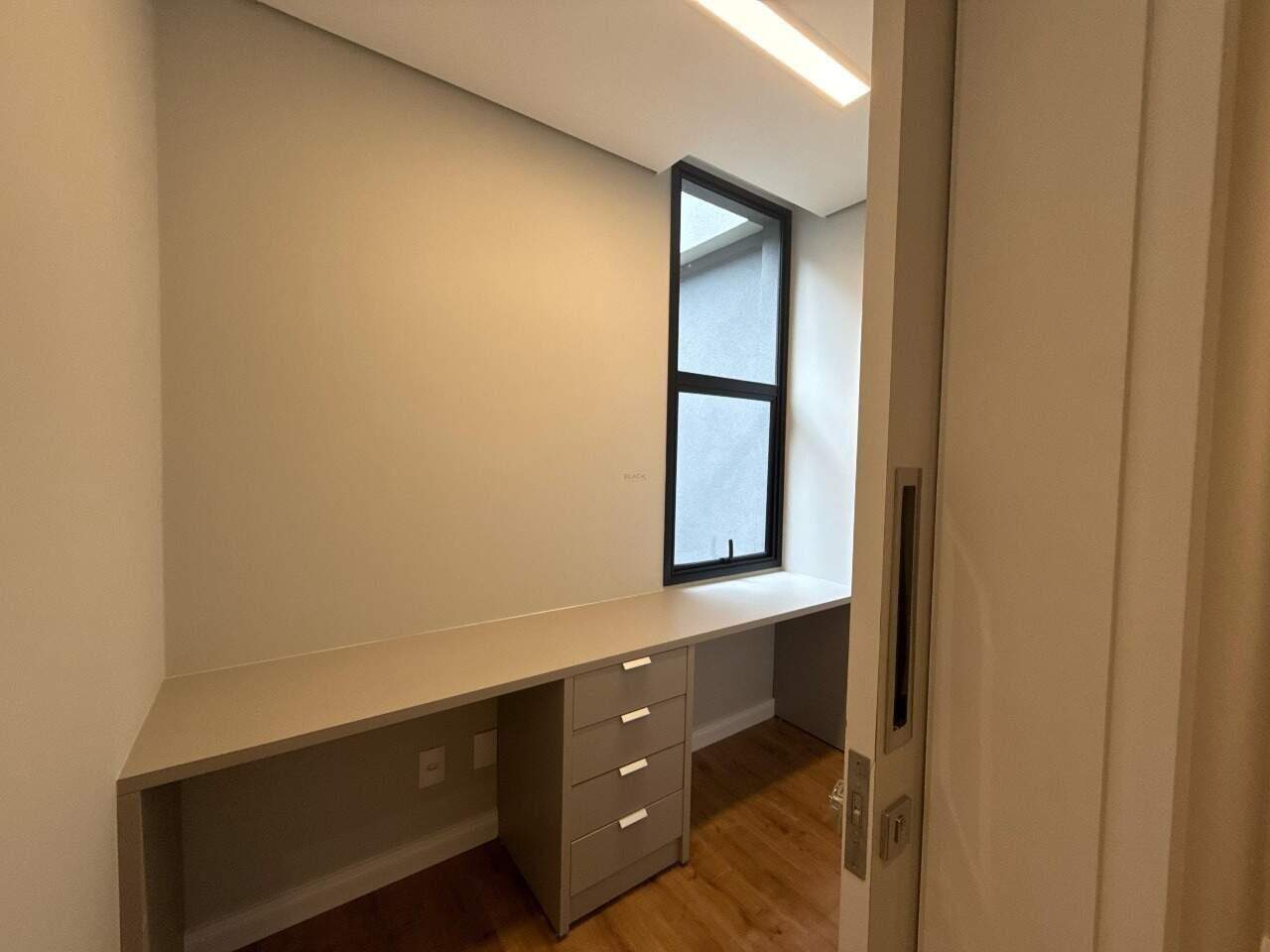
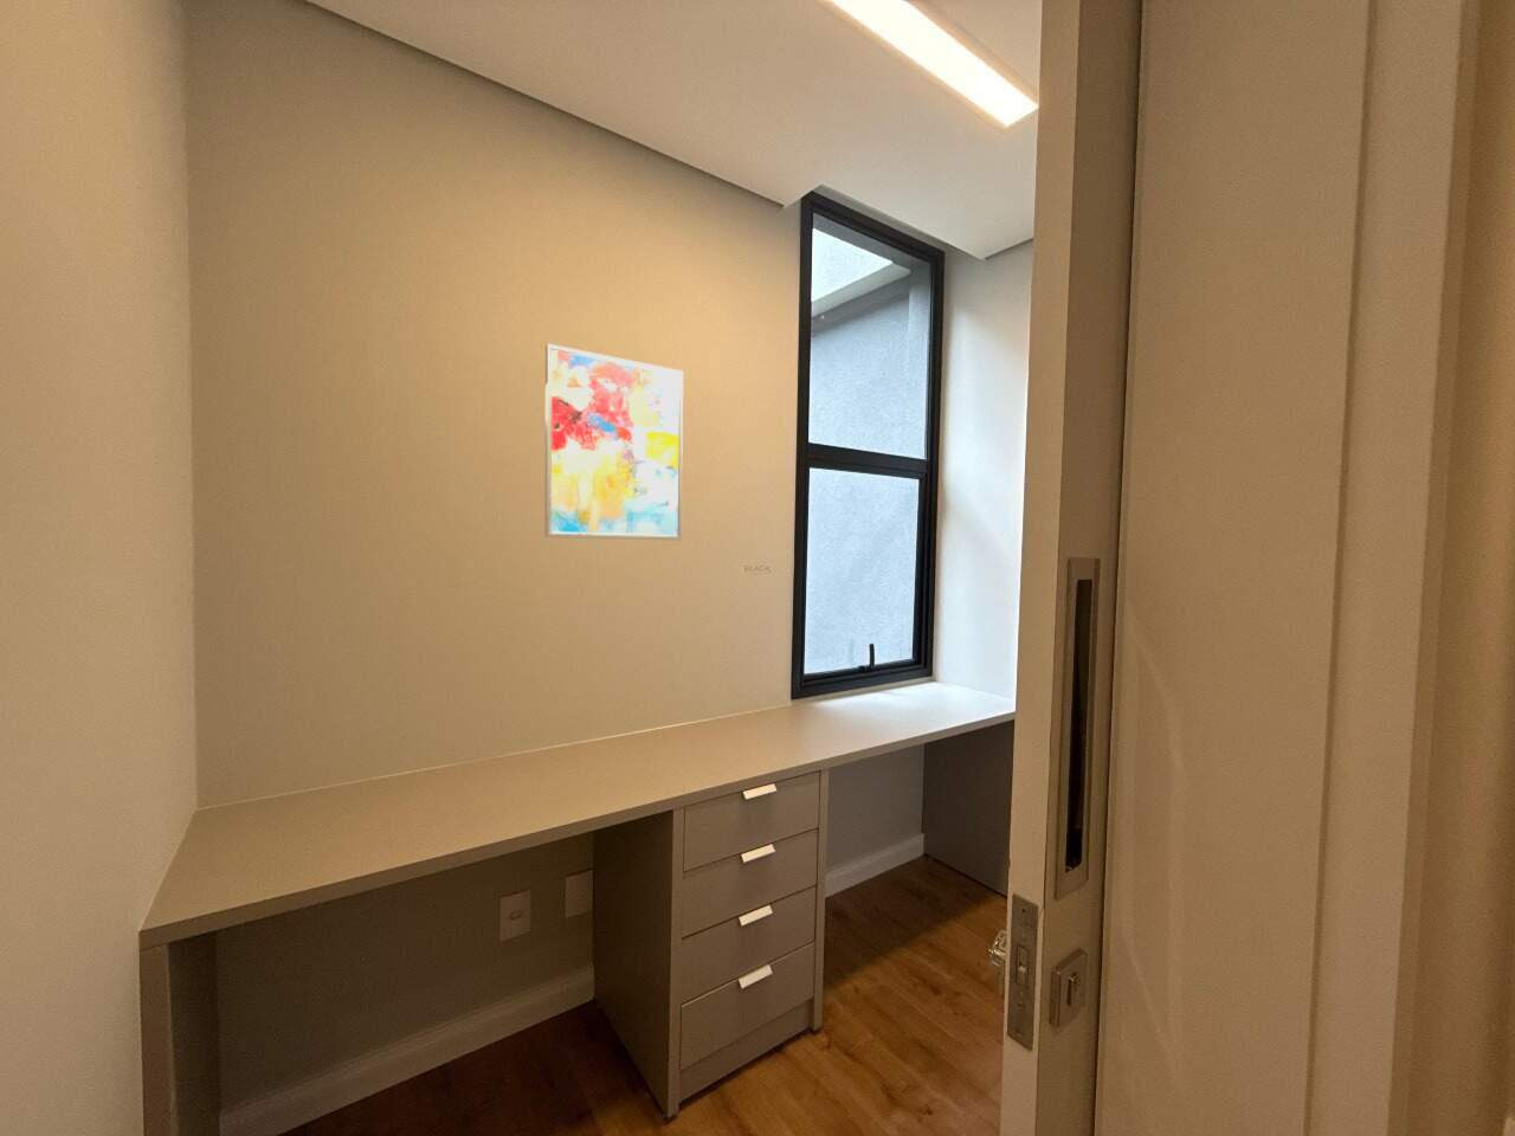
+ wall art [544,344,684,542]
